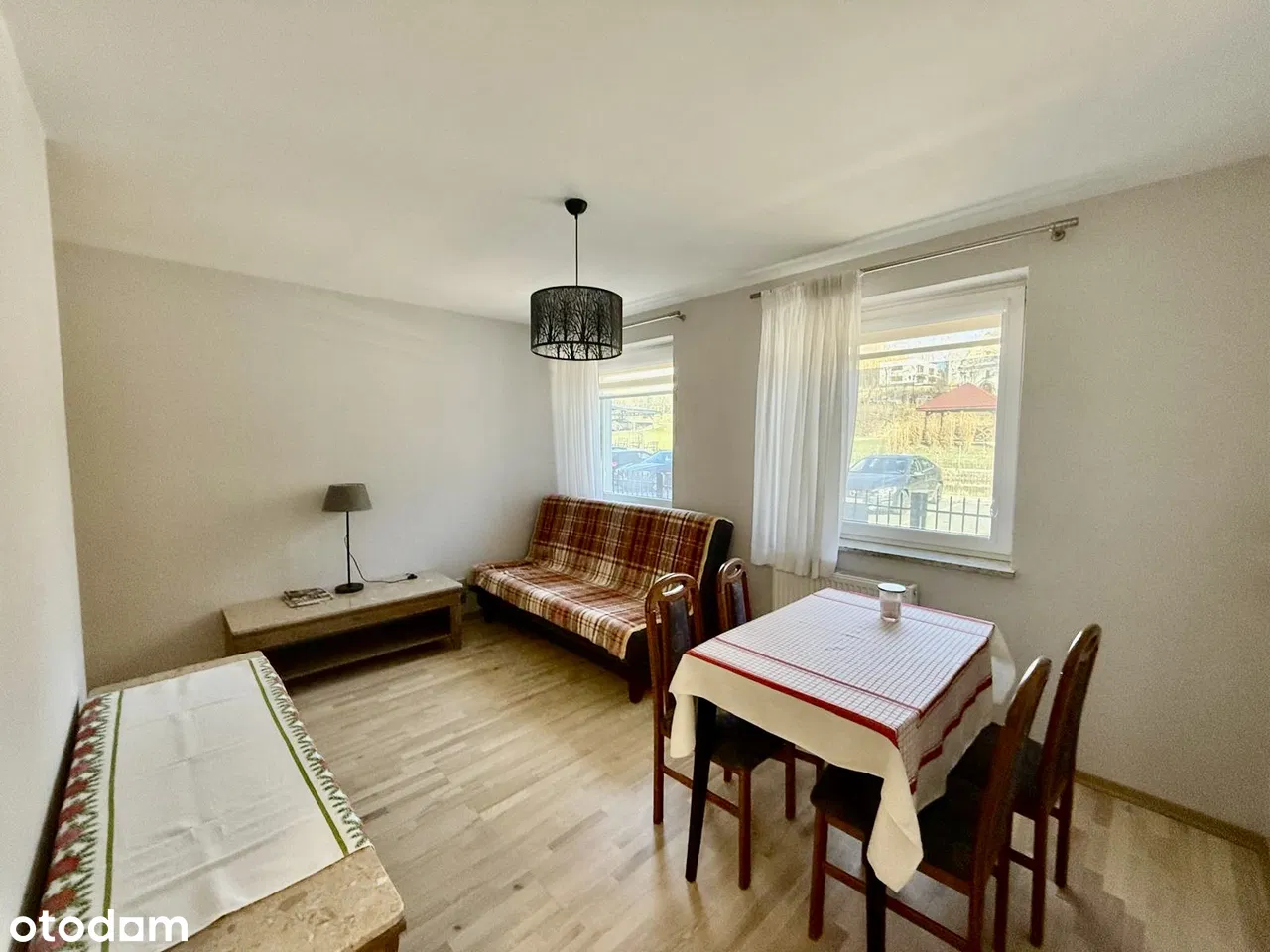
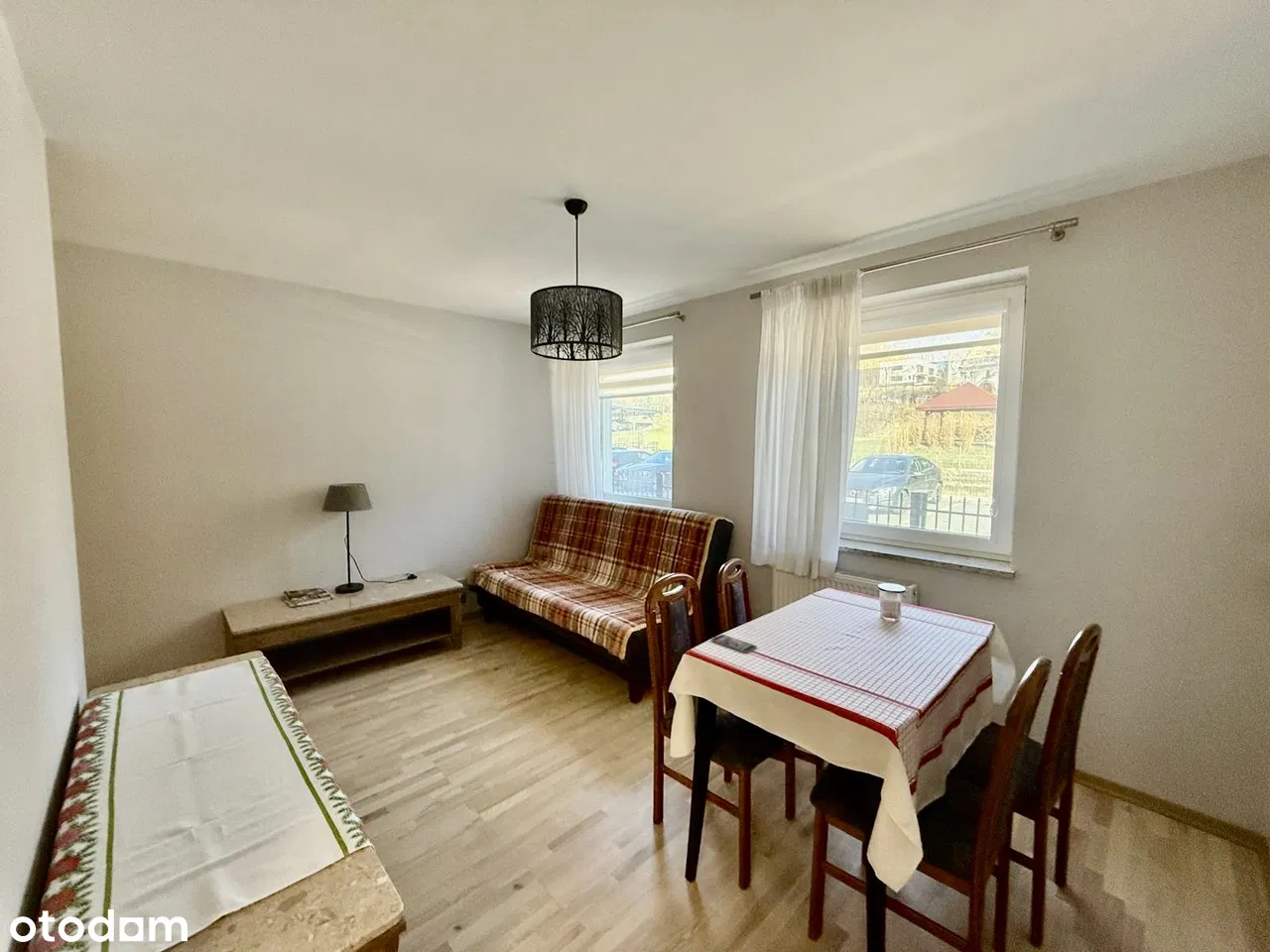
+ smartphone [710,634,758,654]
